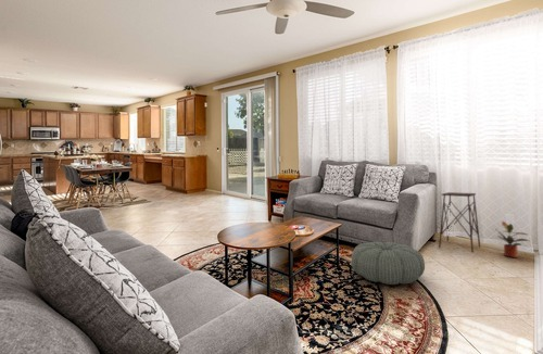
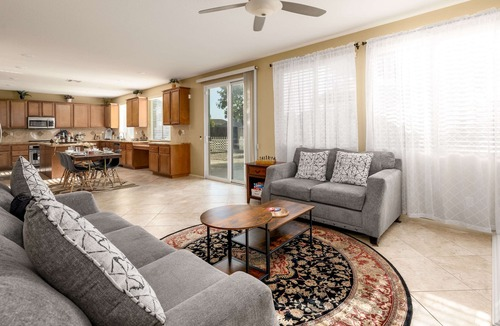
- potted plant [495,219,530,258]
- side table [438,191,481,254]
- pouf [350,241,426,286]
